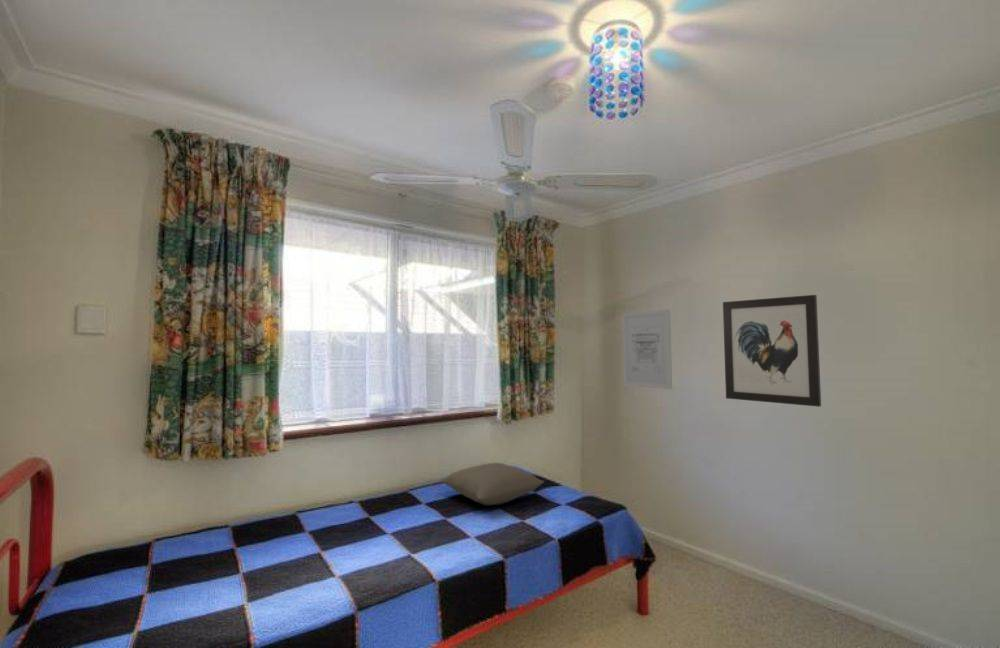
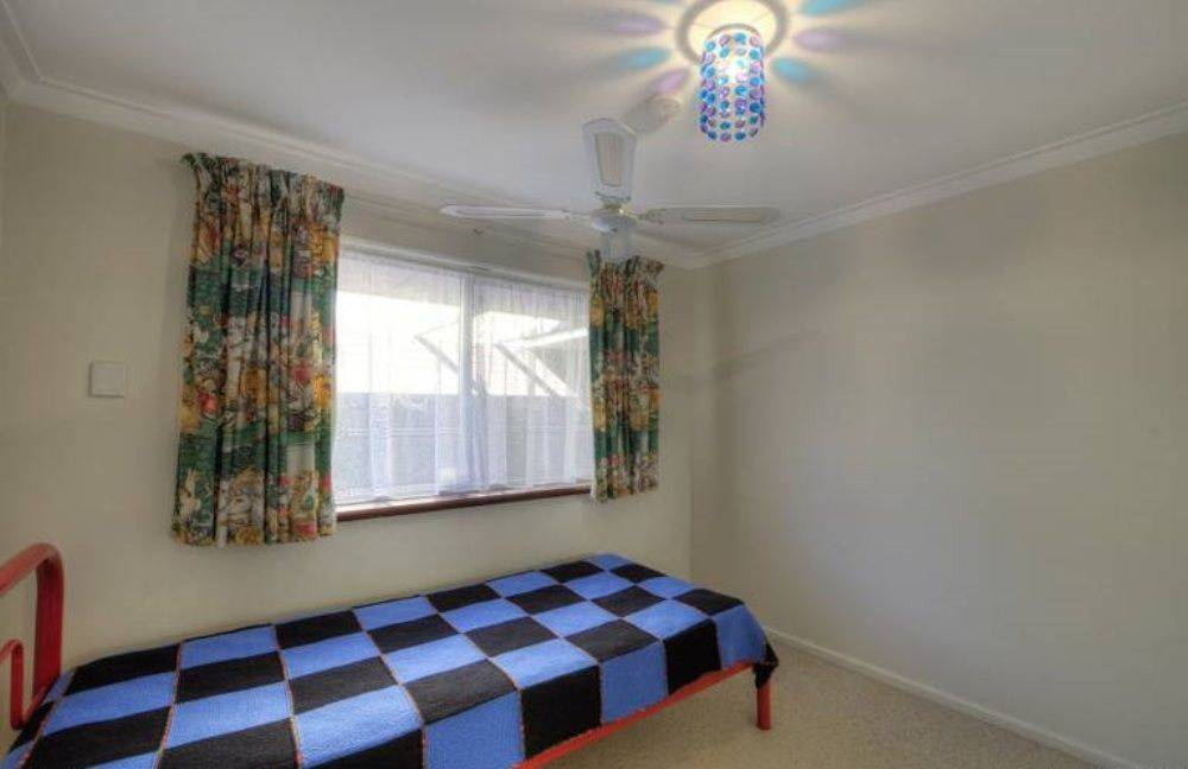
- wall art [621,309,673,390]
- wall art [722,294,822,408]
- pillow [439,462,545,506]
